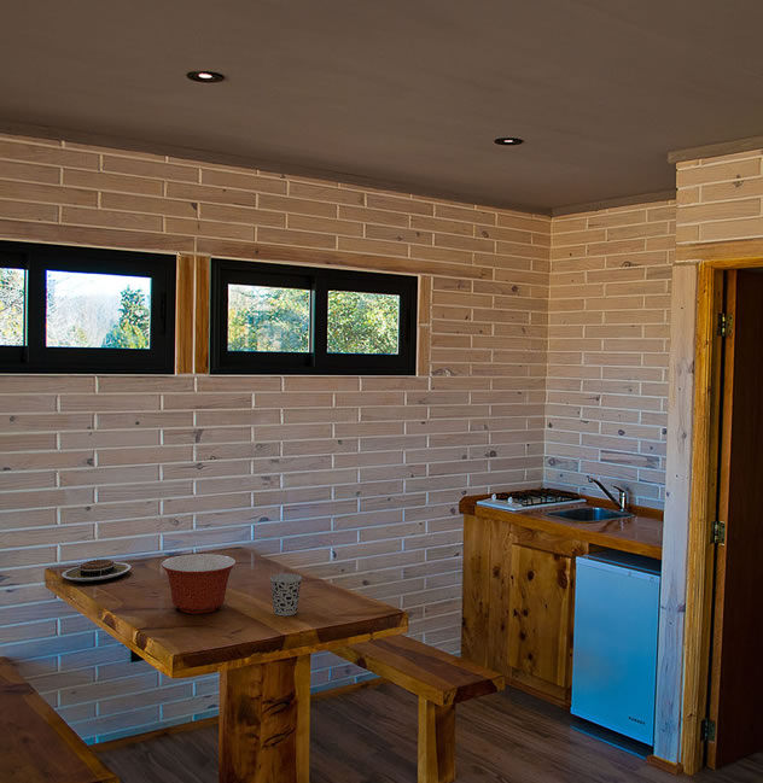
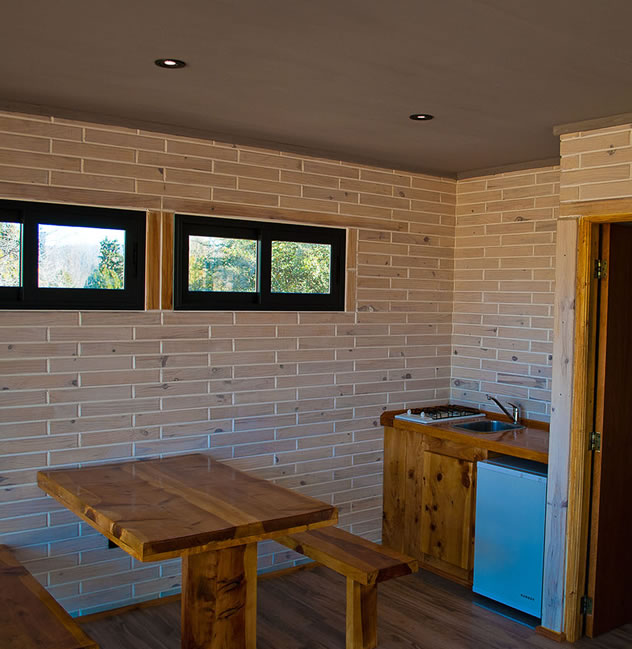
- plate [60,559,132,582]
- mixing bowl [161,553,237,615]
- cup [269,572,303,617]
